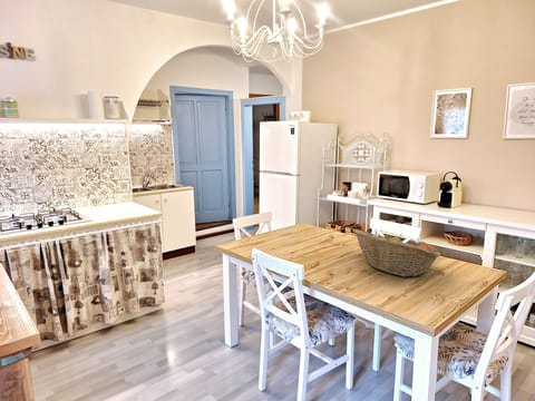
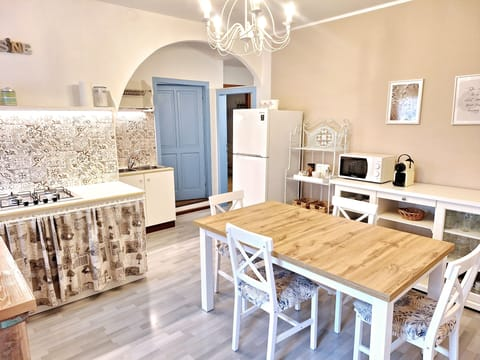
- fruit basket [351,228,442,277]
